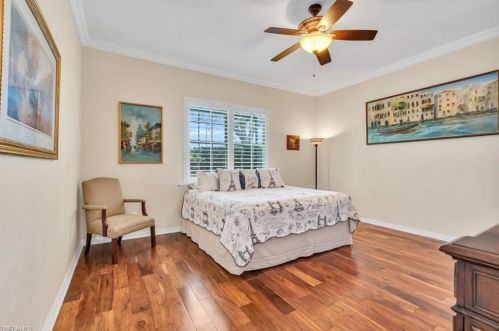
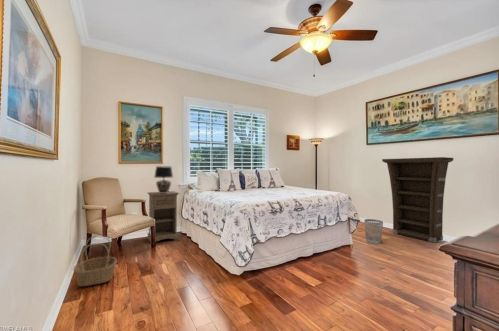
+ table lamp [153,165,174,193]
+ nightstand [146,190,180,245]
+ wastebasket [363,218,384,245]
+ cabinet [381,156,454,244]
+ basket [73,234,118,287]
